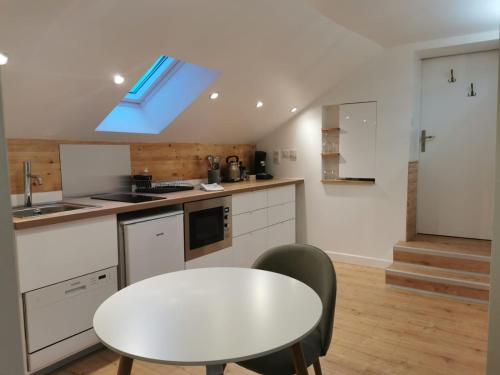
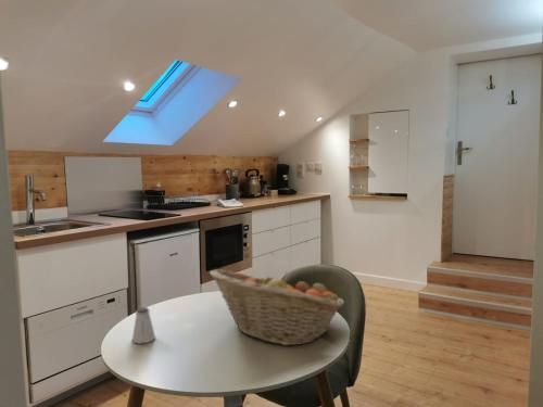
+ fruit basket [209,268,345,346]
+ saltshaker [131,306,156,344]
